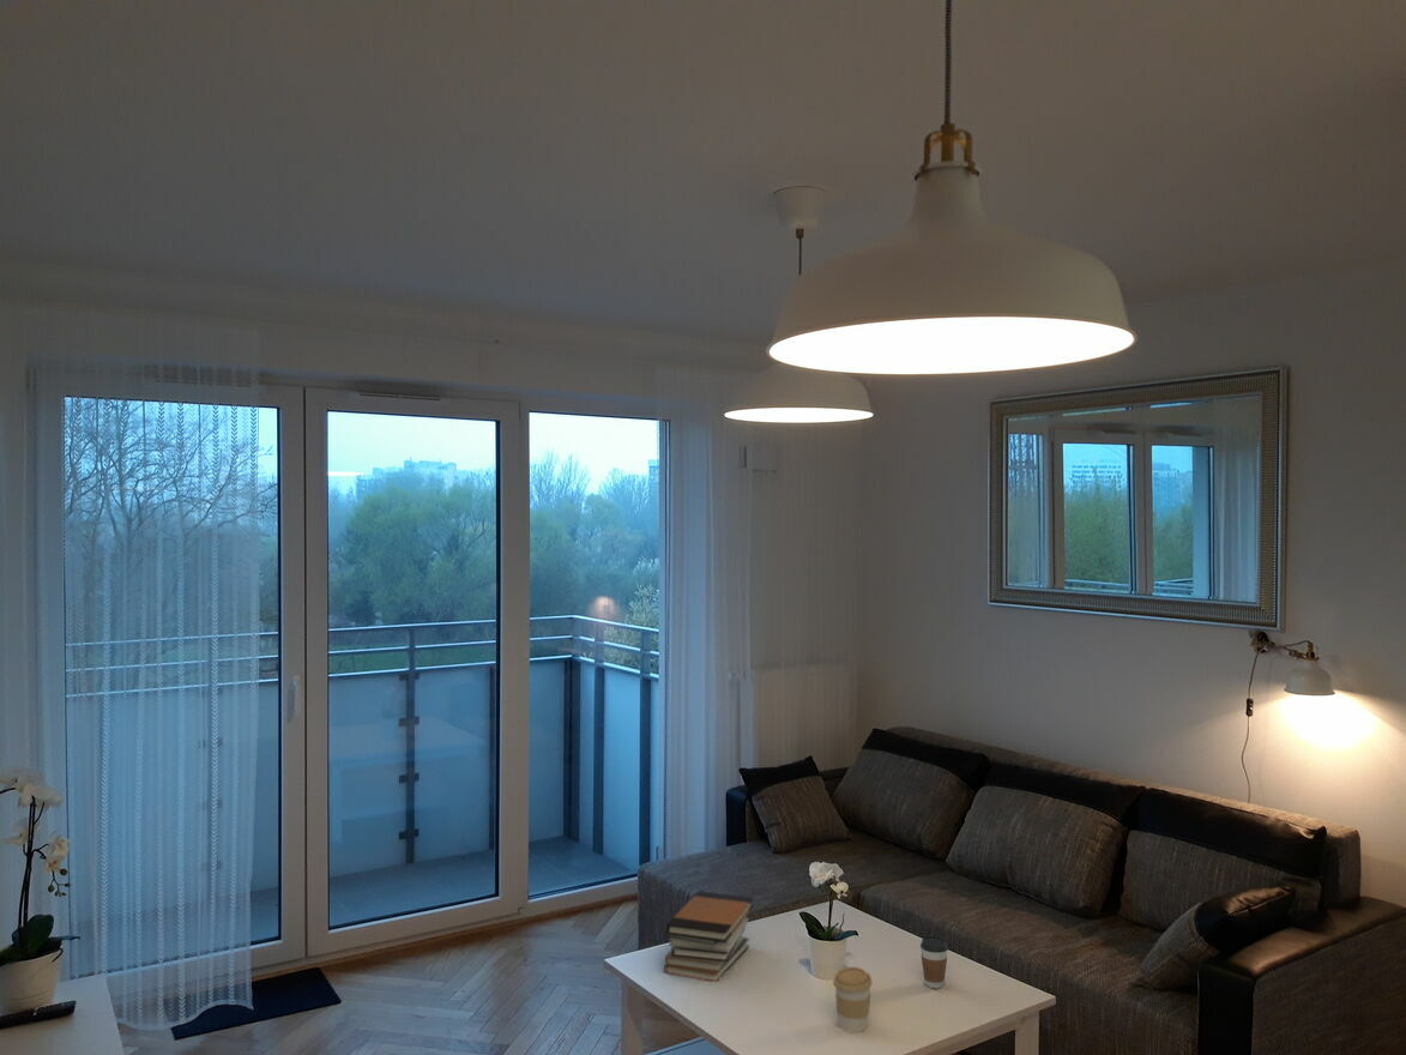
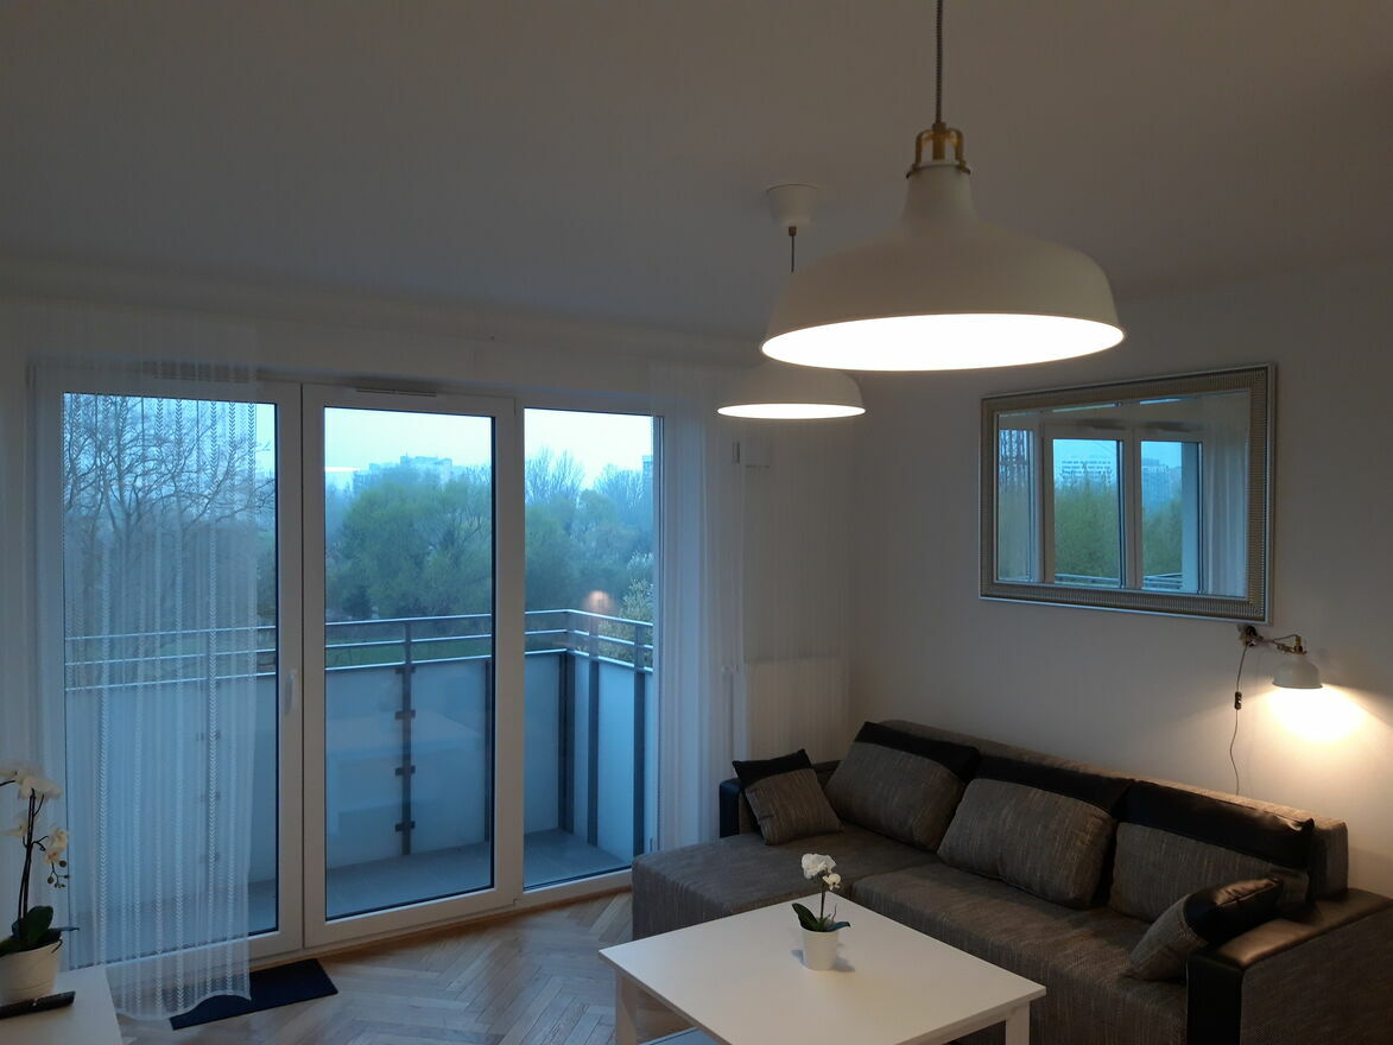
- coffee cup [832,966,874,1033]
- book stack [662,891,755,983]
- coffee cup [919,935,949,989]
